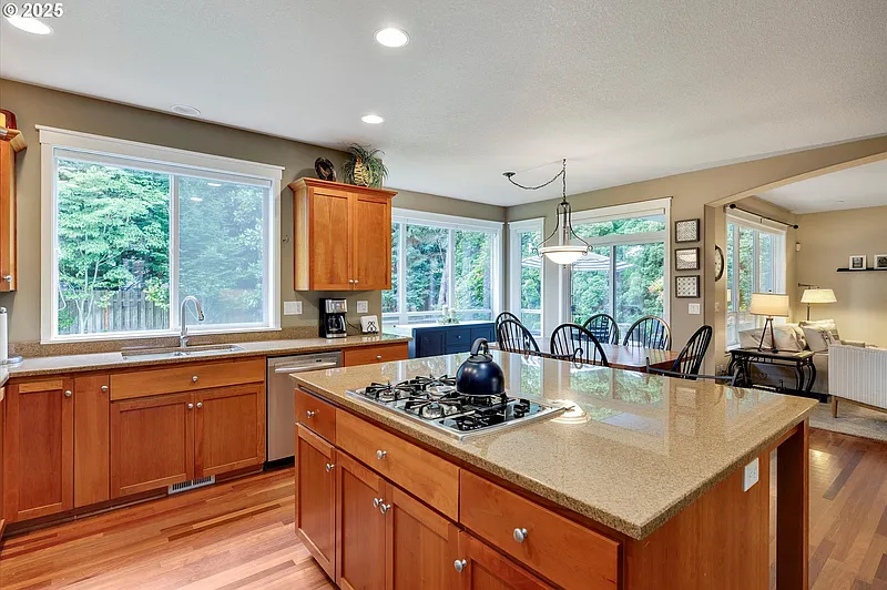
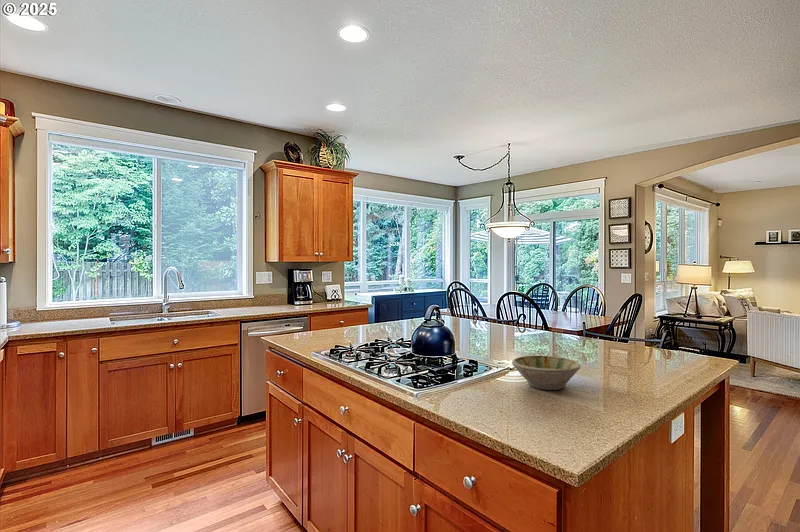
+ bowl [511,355,581,391]
